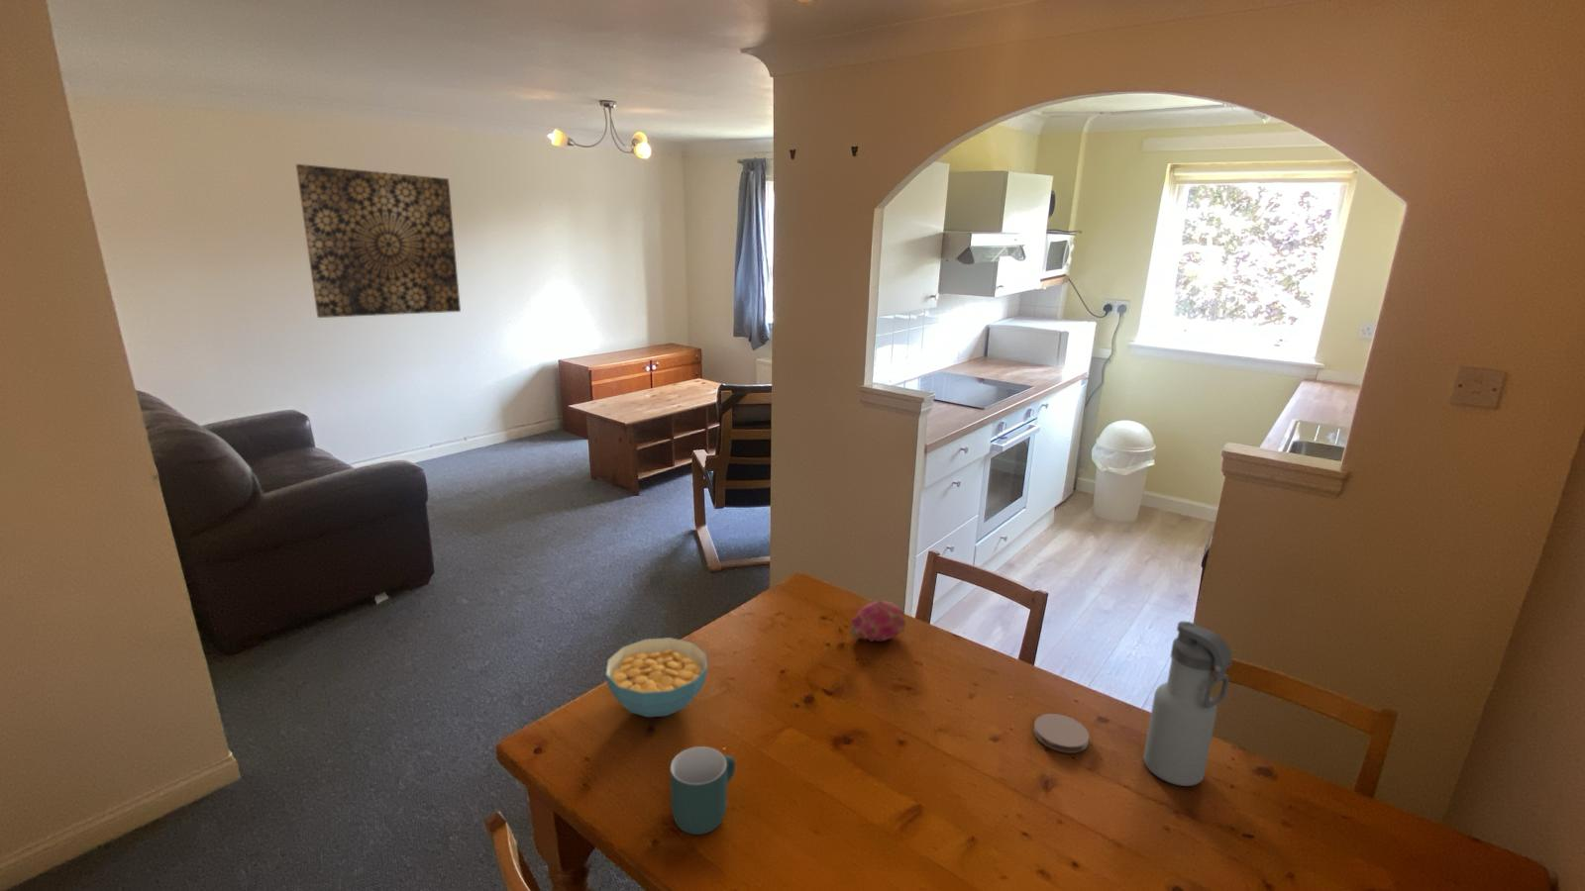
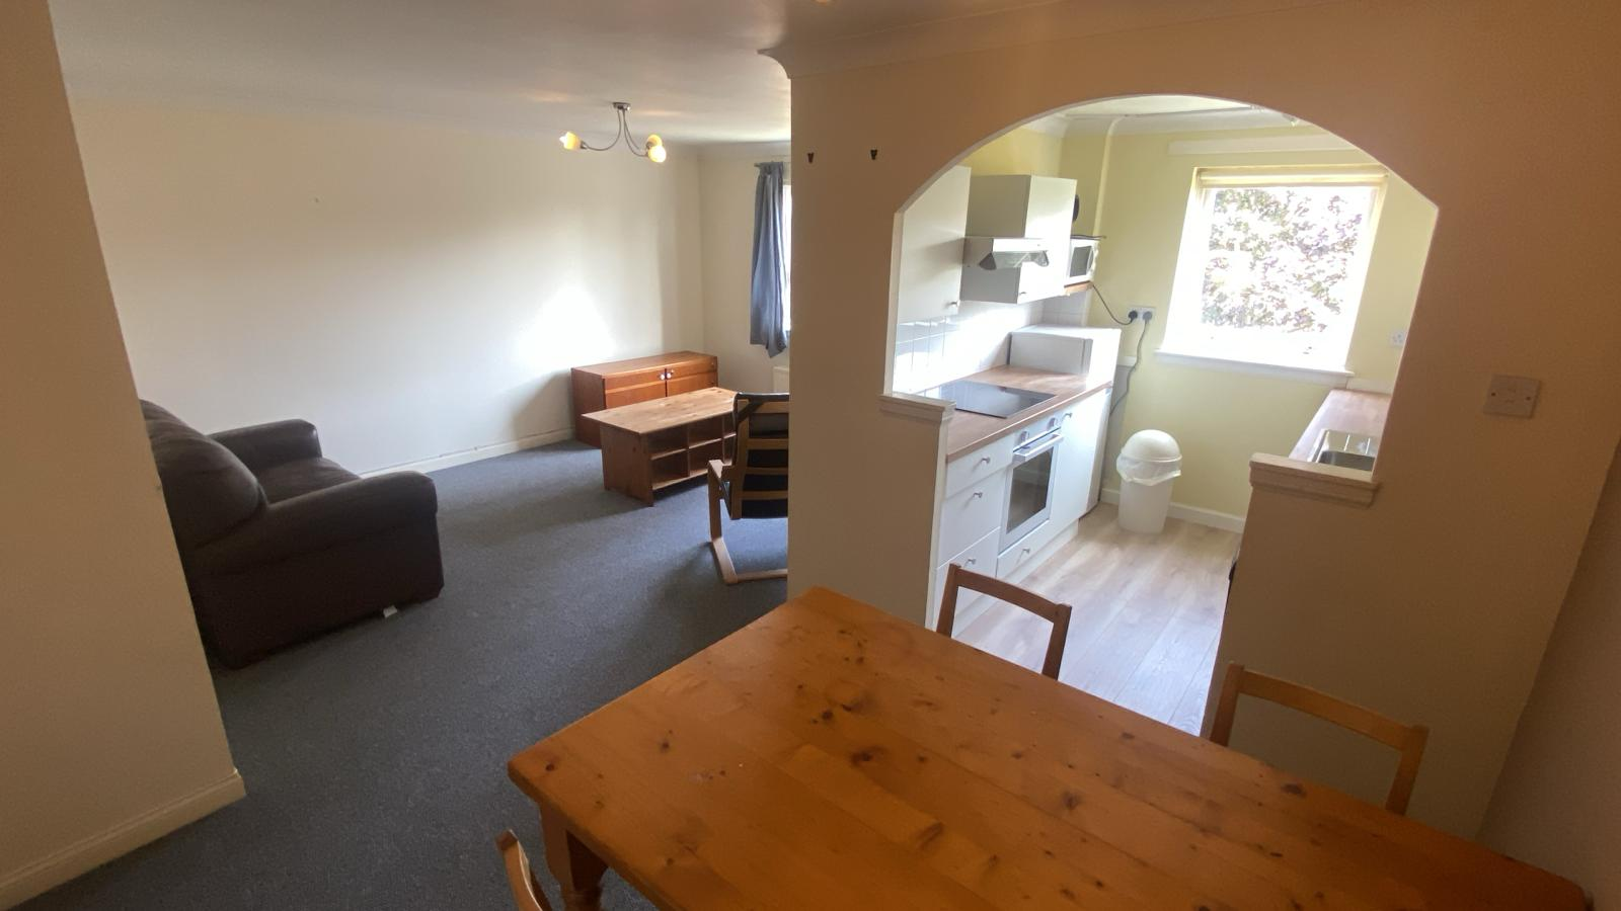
- wall art [295,163,462,319]
- coaster [1032,713,1091,754]
- water bottle [1142,621,1233,787]
- fruit [849,599,907,643]
- mug [668,745,736,836]
- cereal bowl [604,636,709,718]
